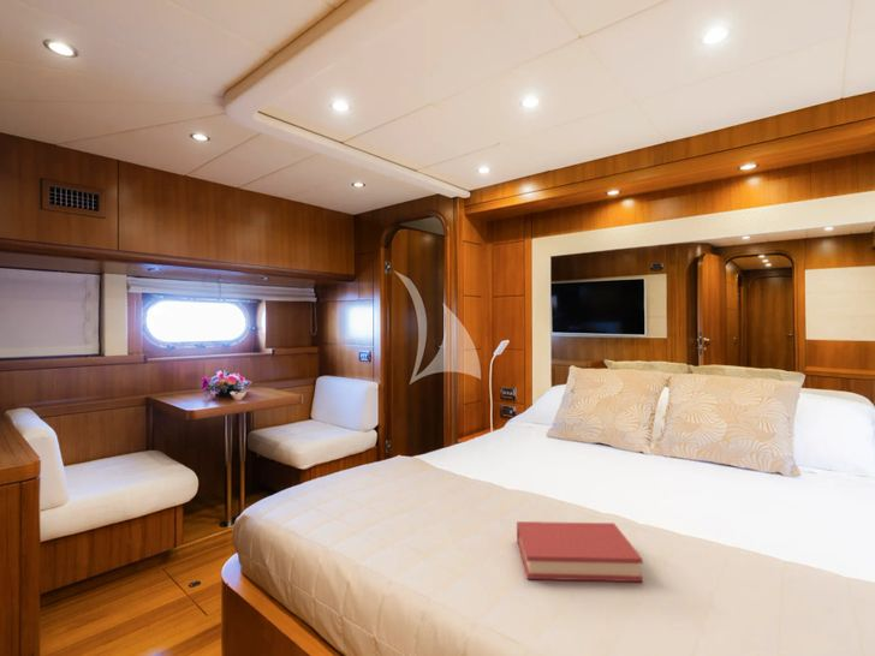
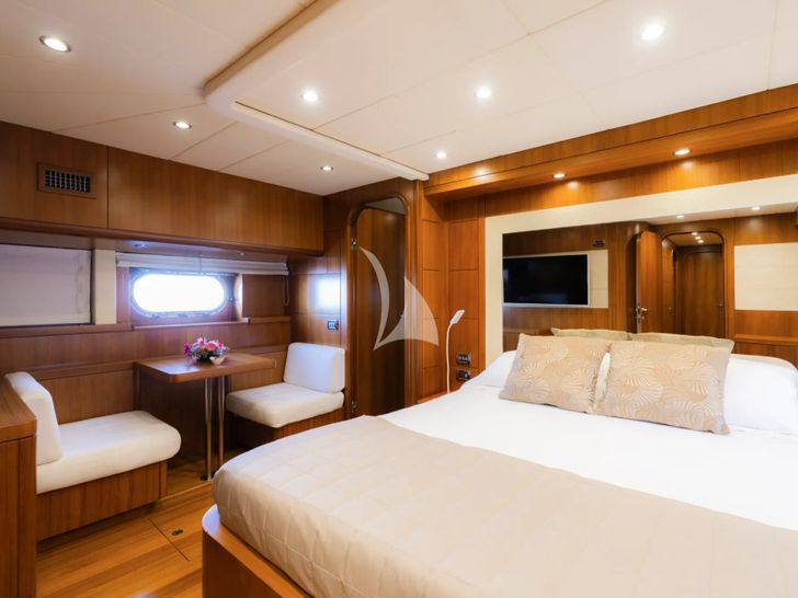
- hardback book [516,520,644,583]
